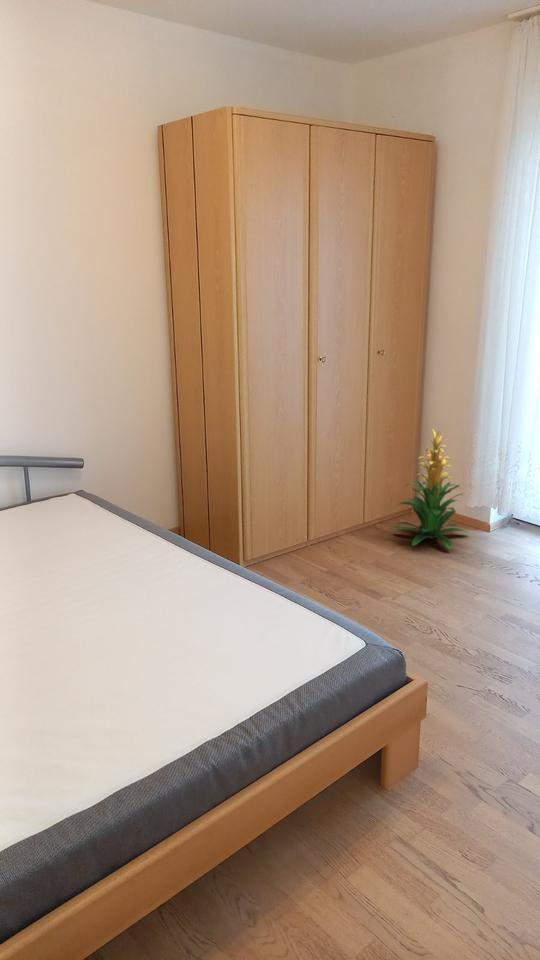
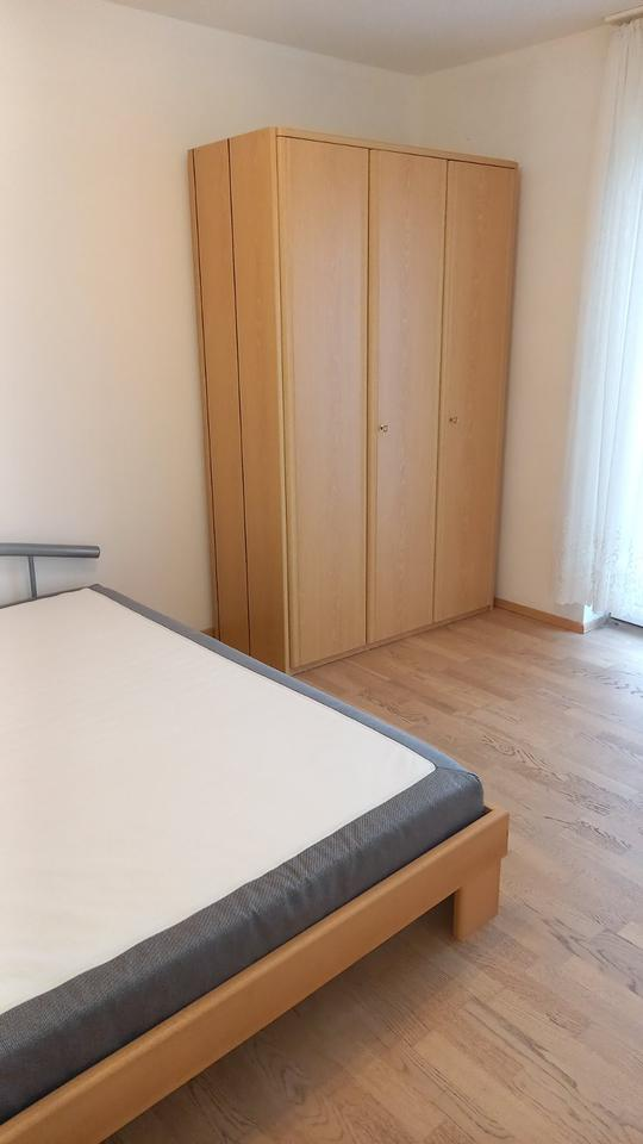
- indoor plant [393,428,467,550]
